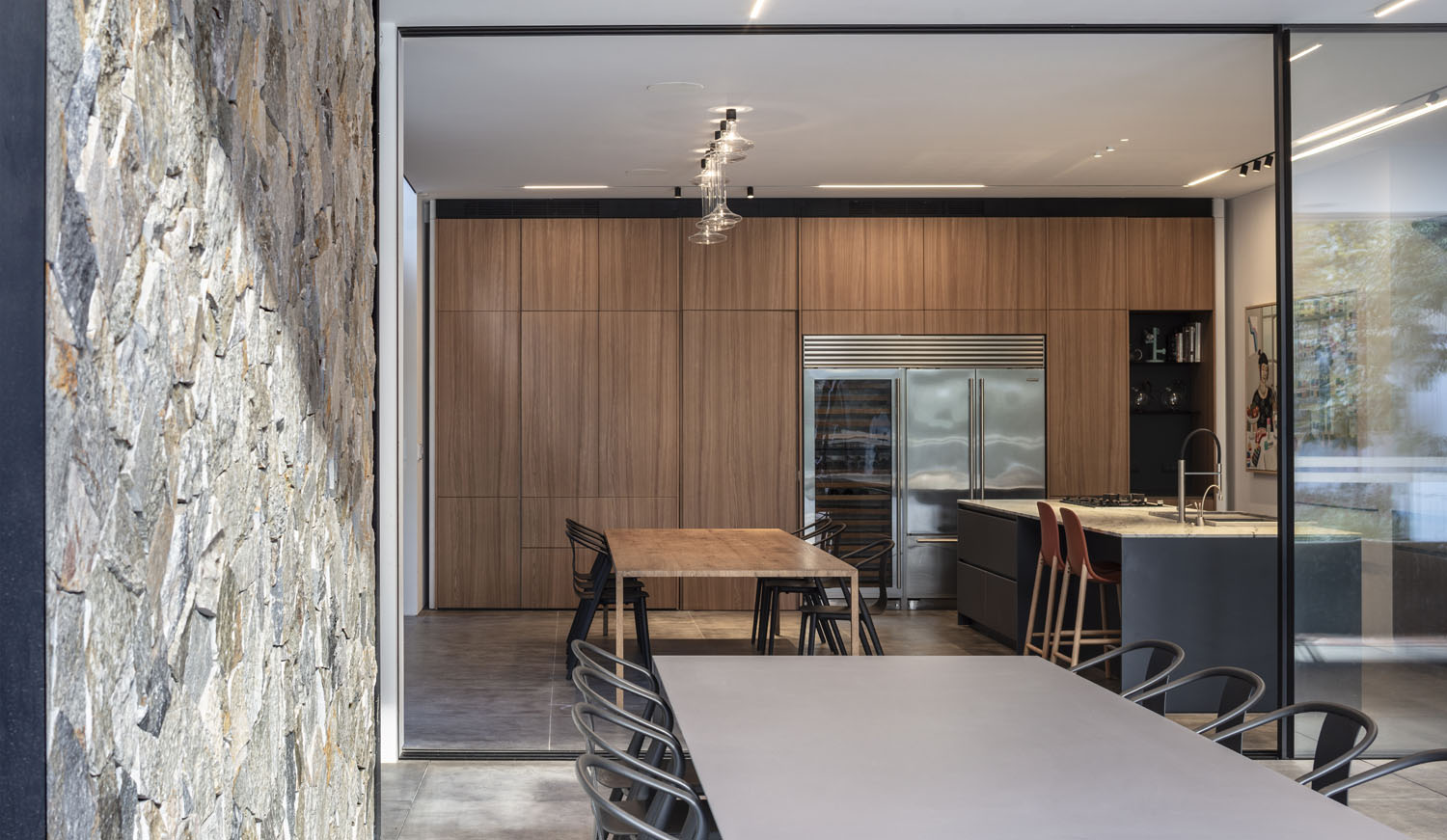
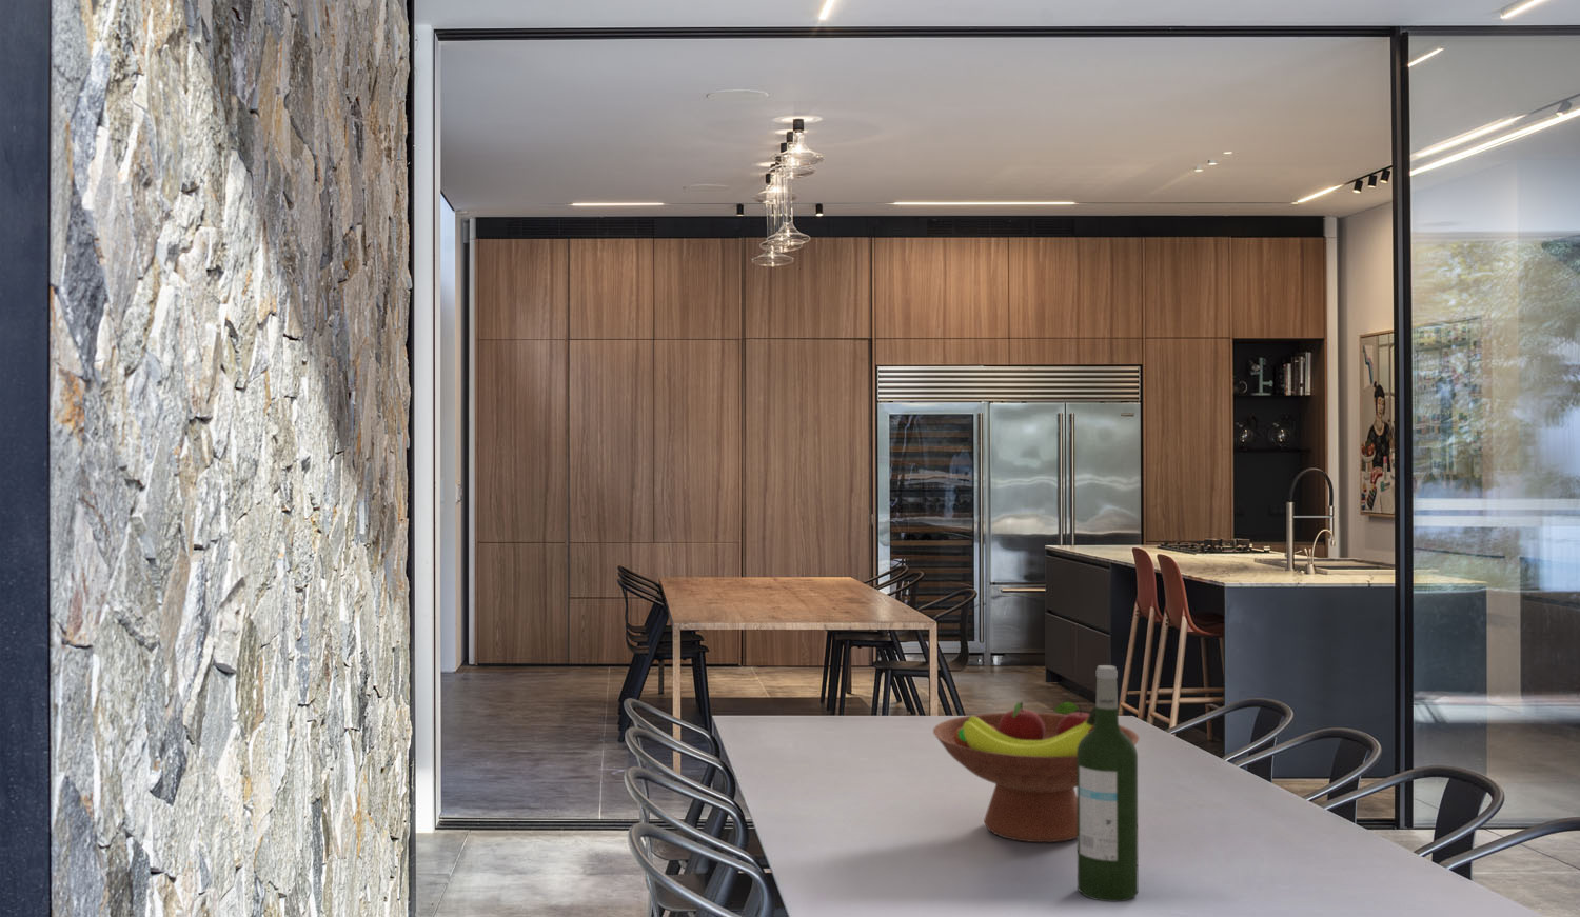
+ fruit bowl [932,700,1140,843]
+ wine bottle [1077,665,1140,903]
